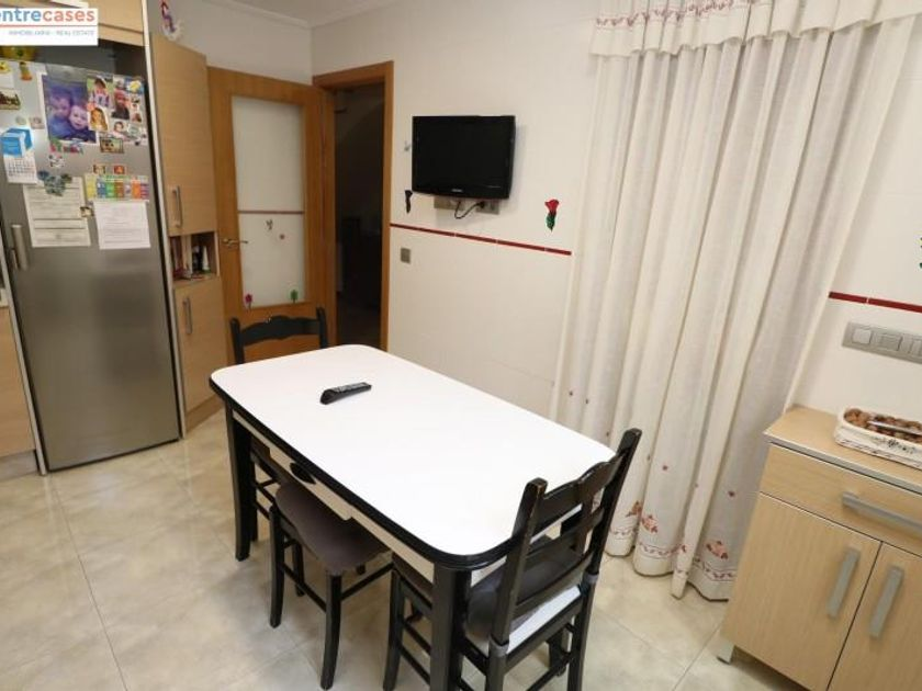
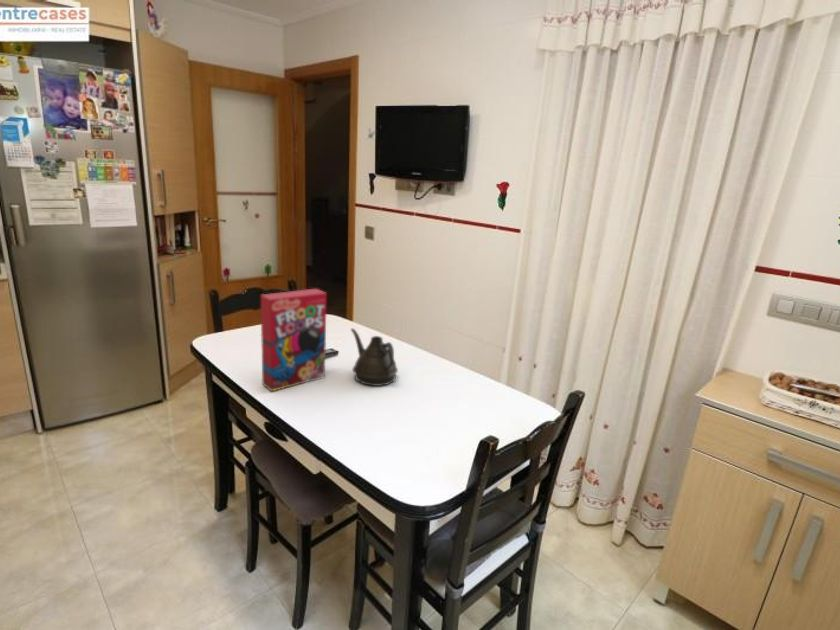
+ cereal box [260,288,328,393]
+ teapot [350,327,399,387]
